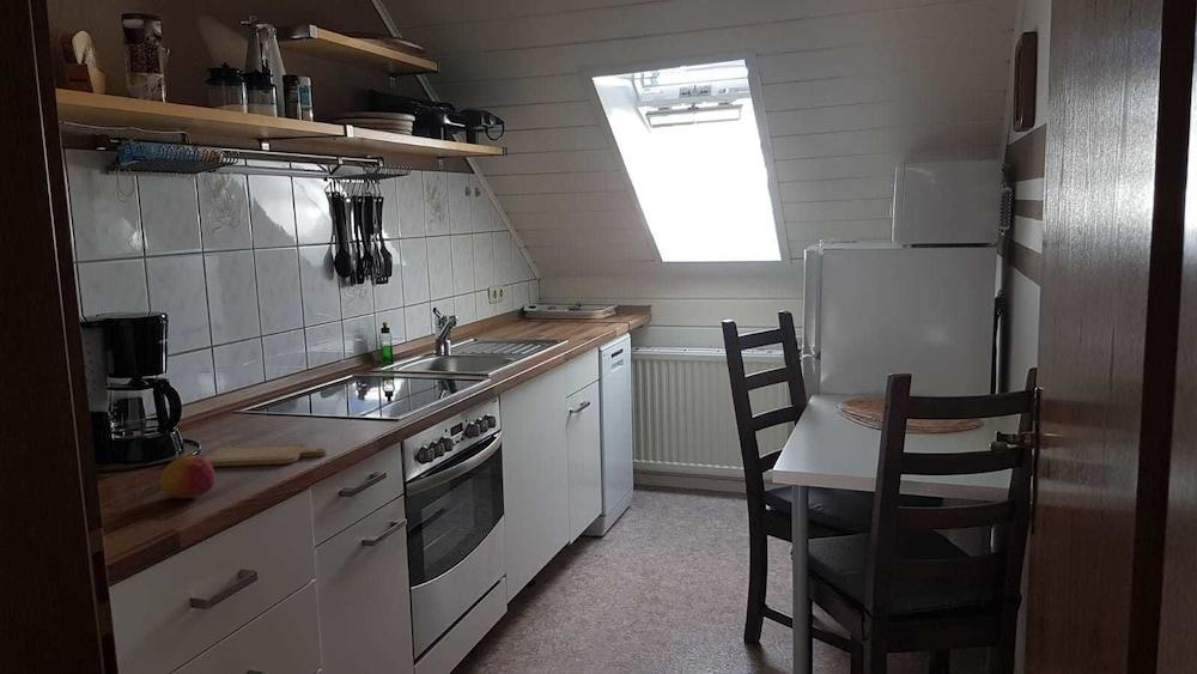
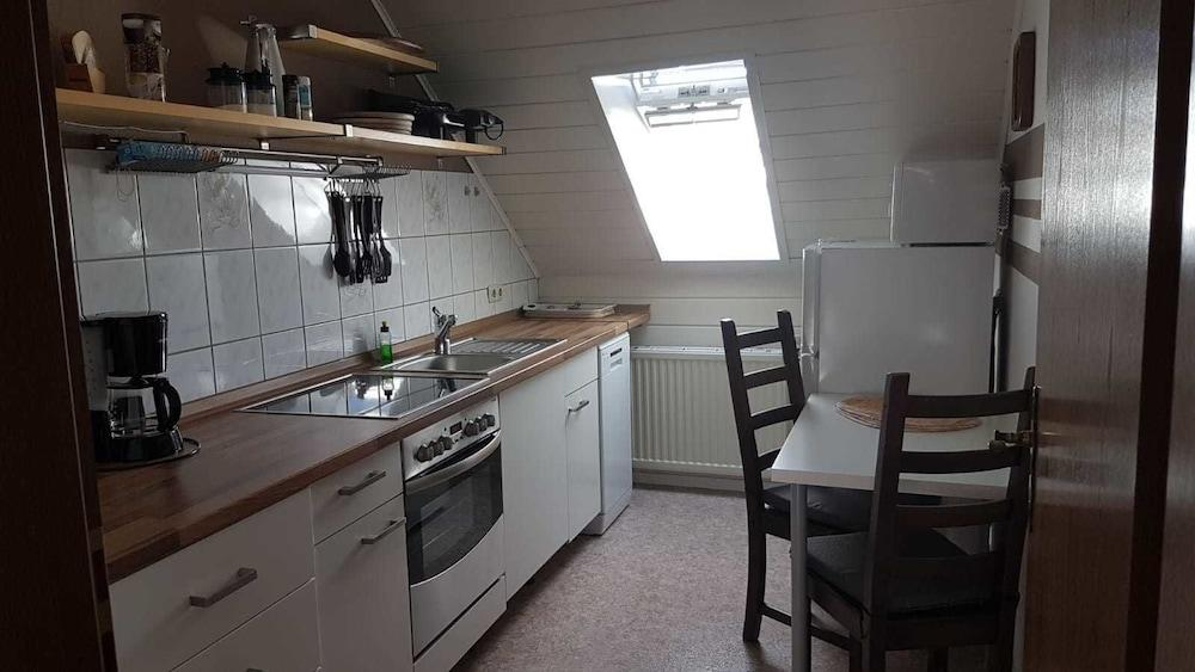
- chopping board [202,443,329,468]
- fruit [158,455,217,498]
